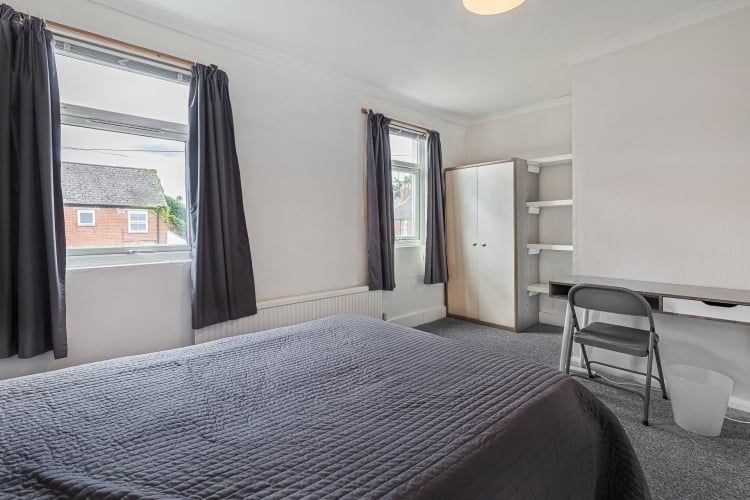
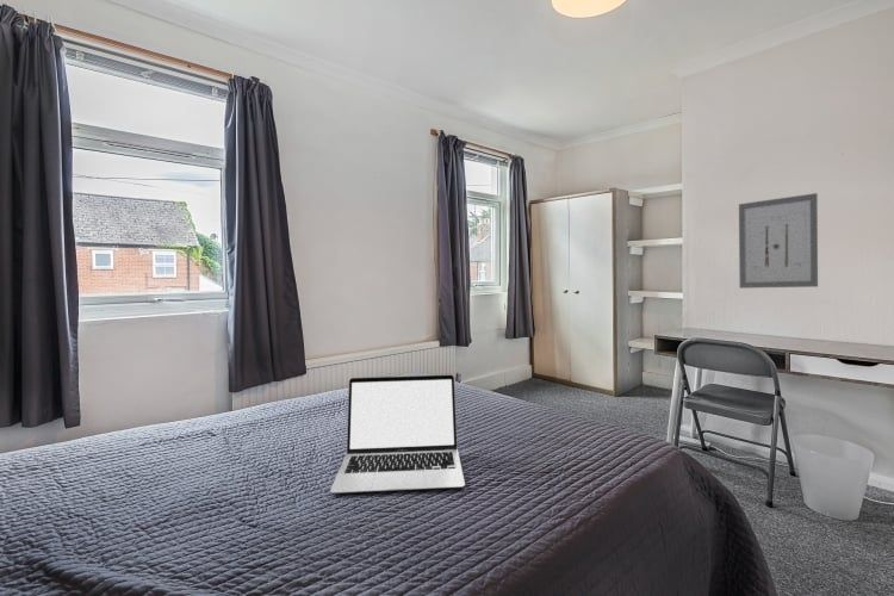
+ wall art [738,192,819,290]
+ laptop [329,373,466,495]
